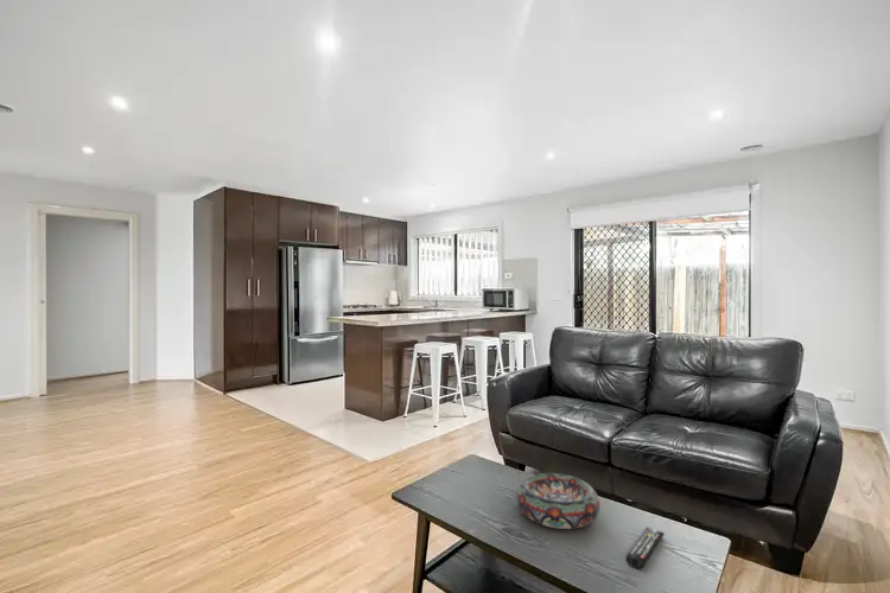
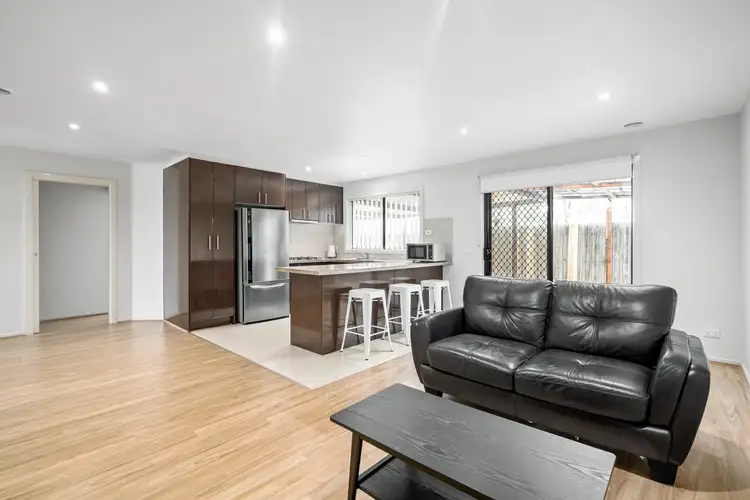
- remote control [625,527,666,570]
- decorative bowl [515,472,600,530]
